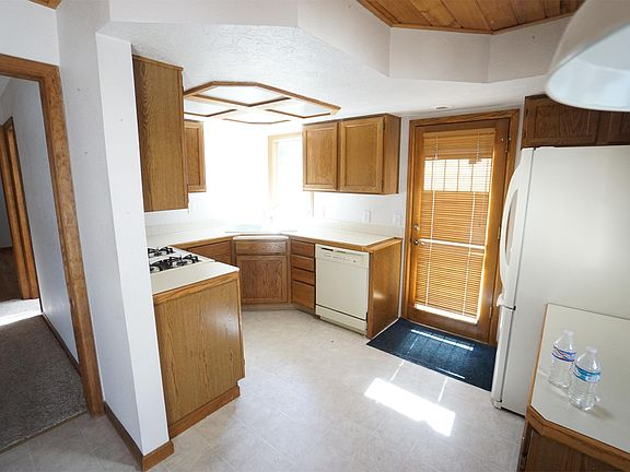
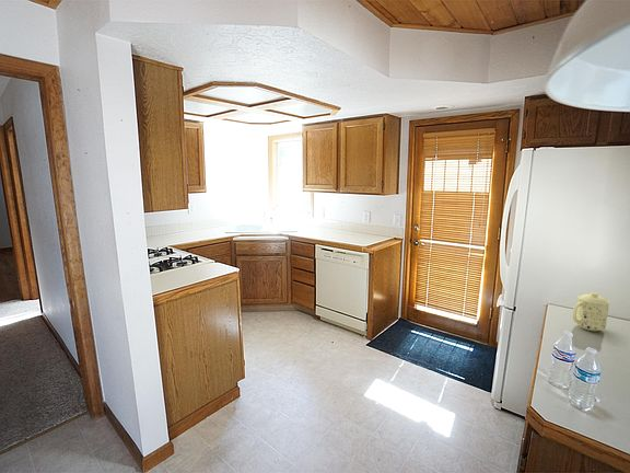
+ mug [571,291,611,332]
